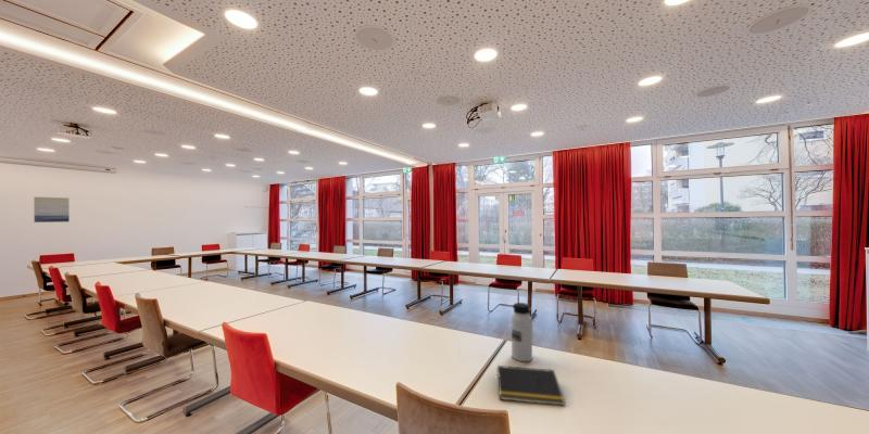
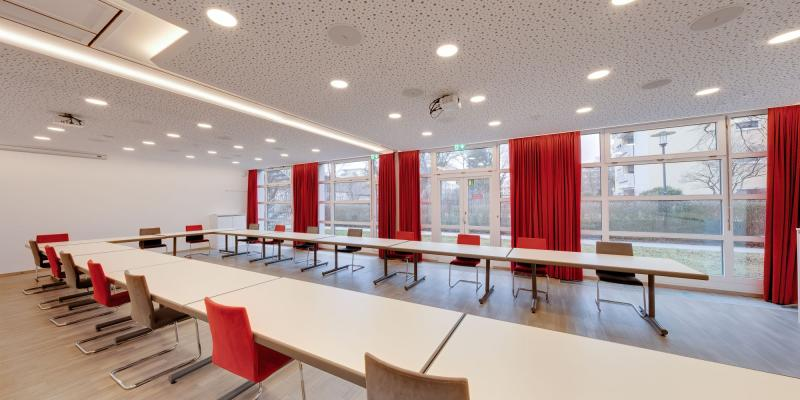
- notepad [495,365,566,407]
- wall art [33,196,71,224]
- water bottle [511,302,533,362]
